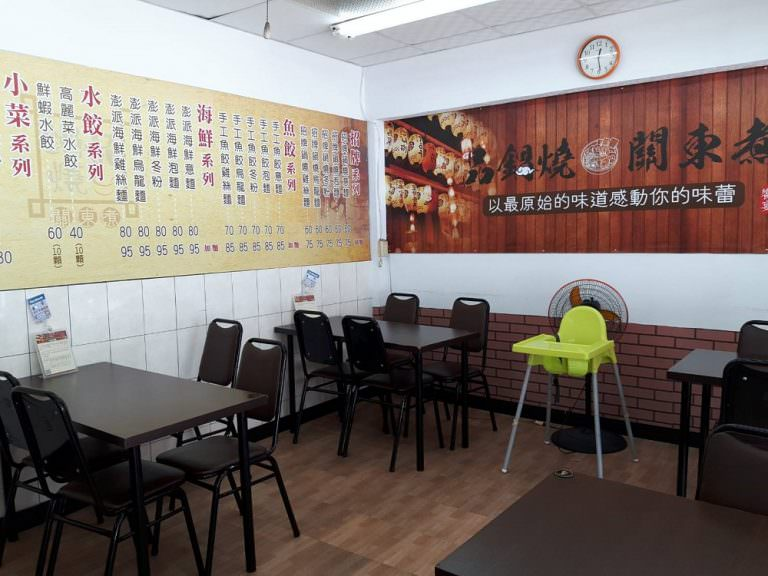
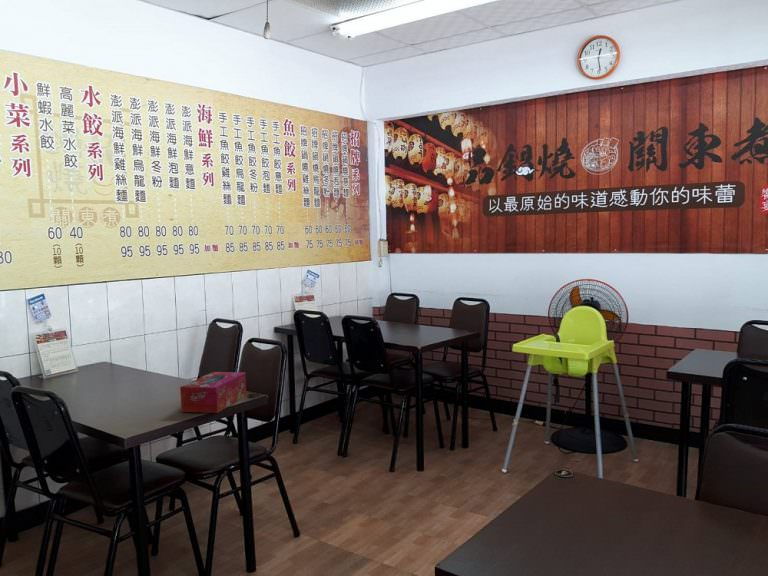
+ tissue box [179,371,247,414]
